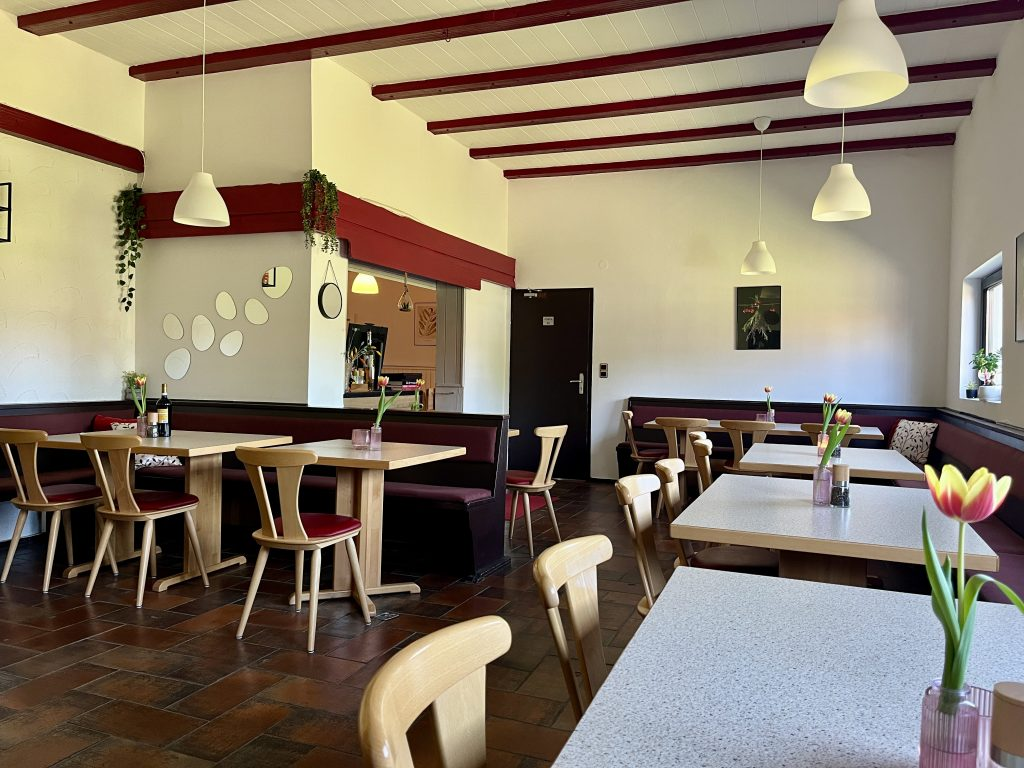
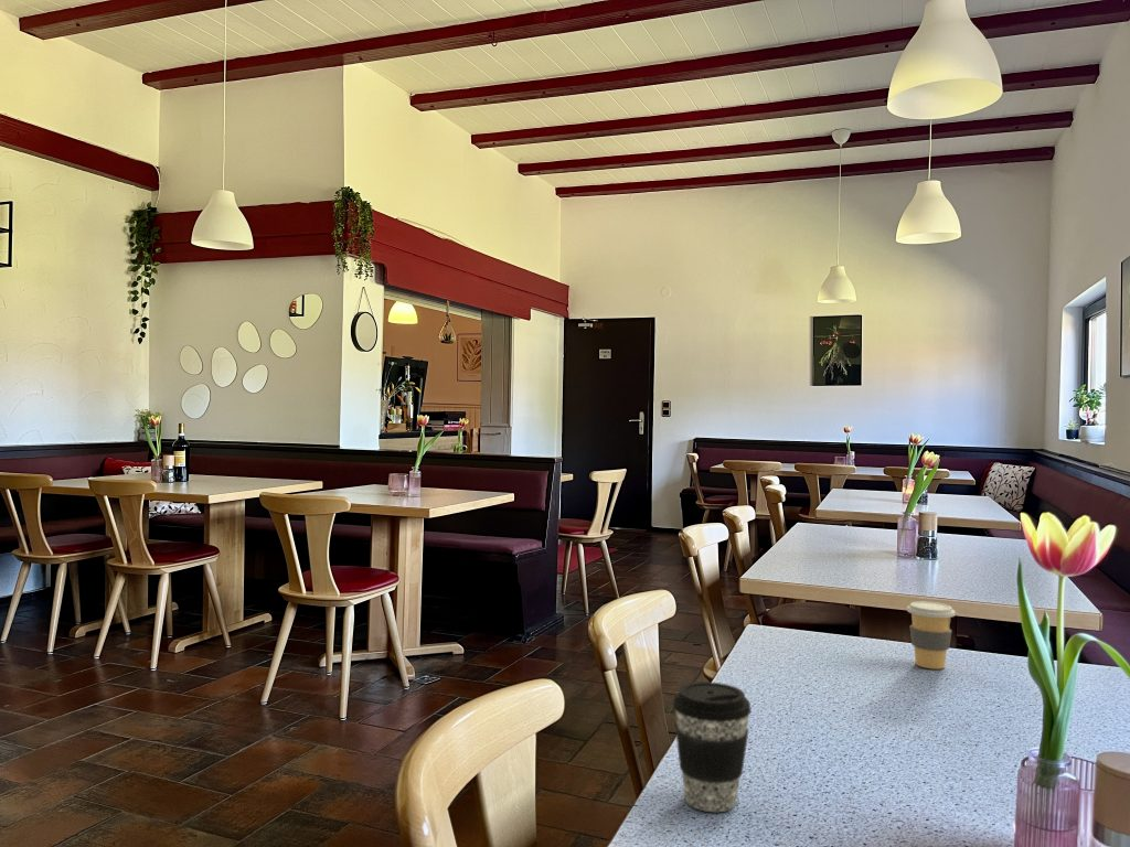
+ coffee cup [906,600,957,671]
+ coffee cup [672,680,753,813]
